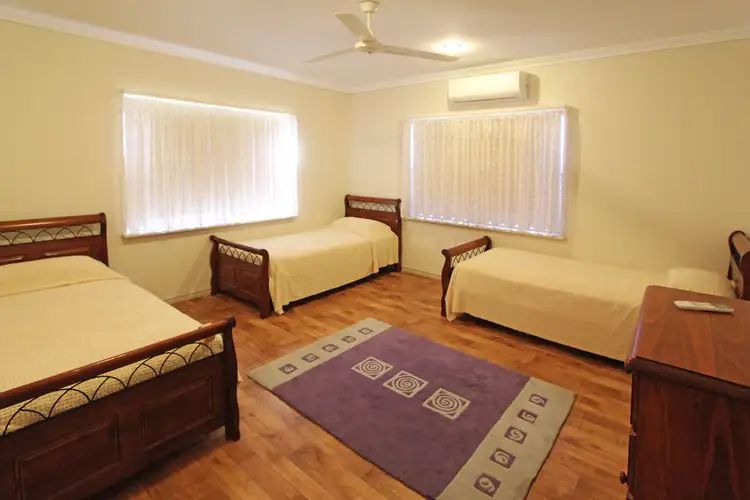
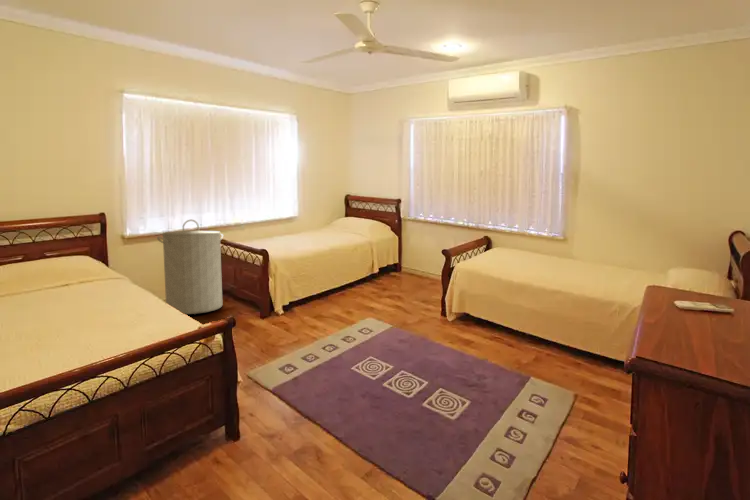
+ laundry hamper [156,219,224,315]
